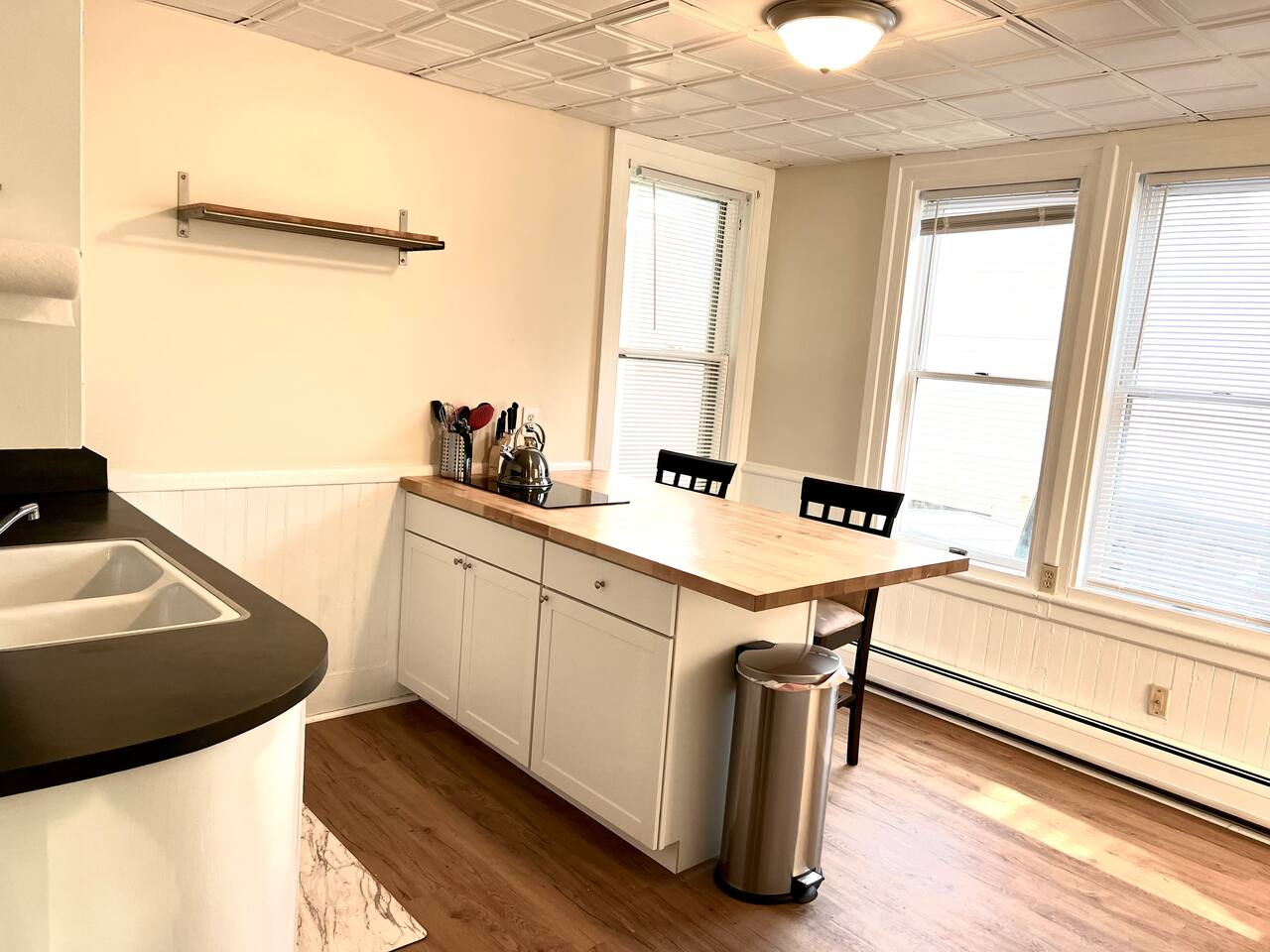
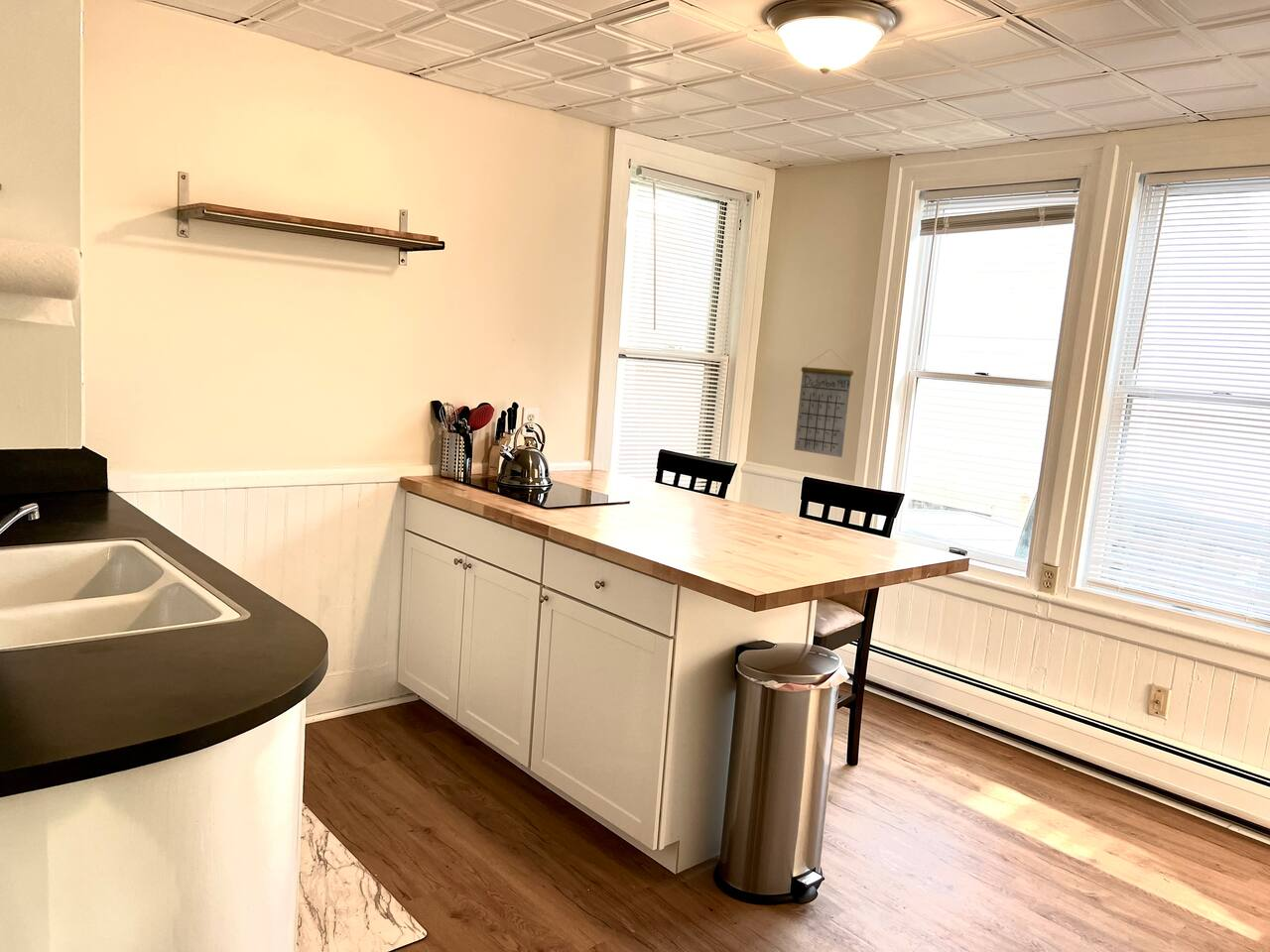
+ calendar [794,349,854,458]
